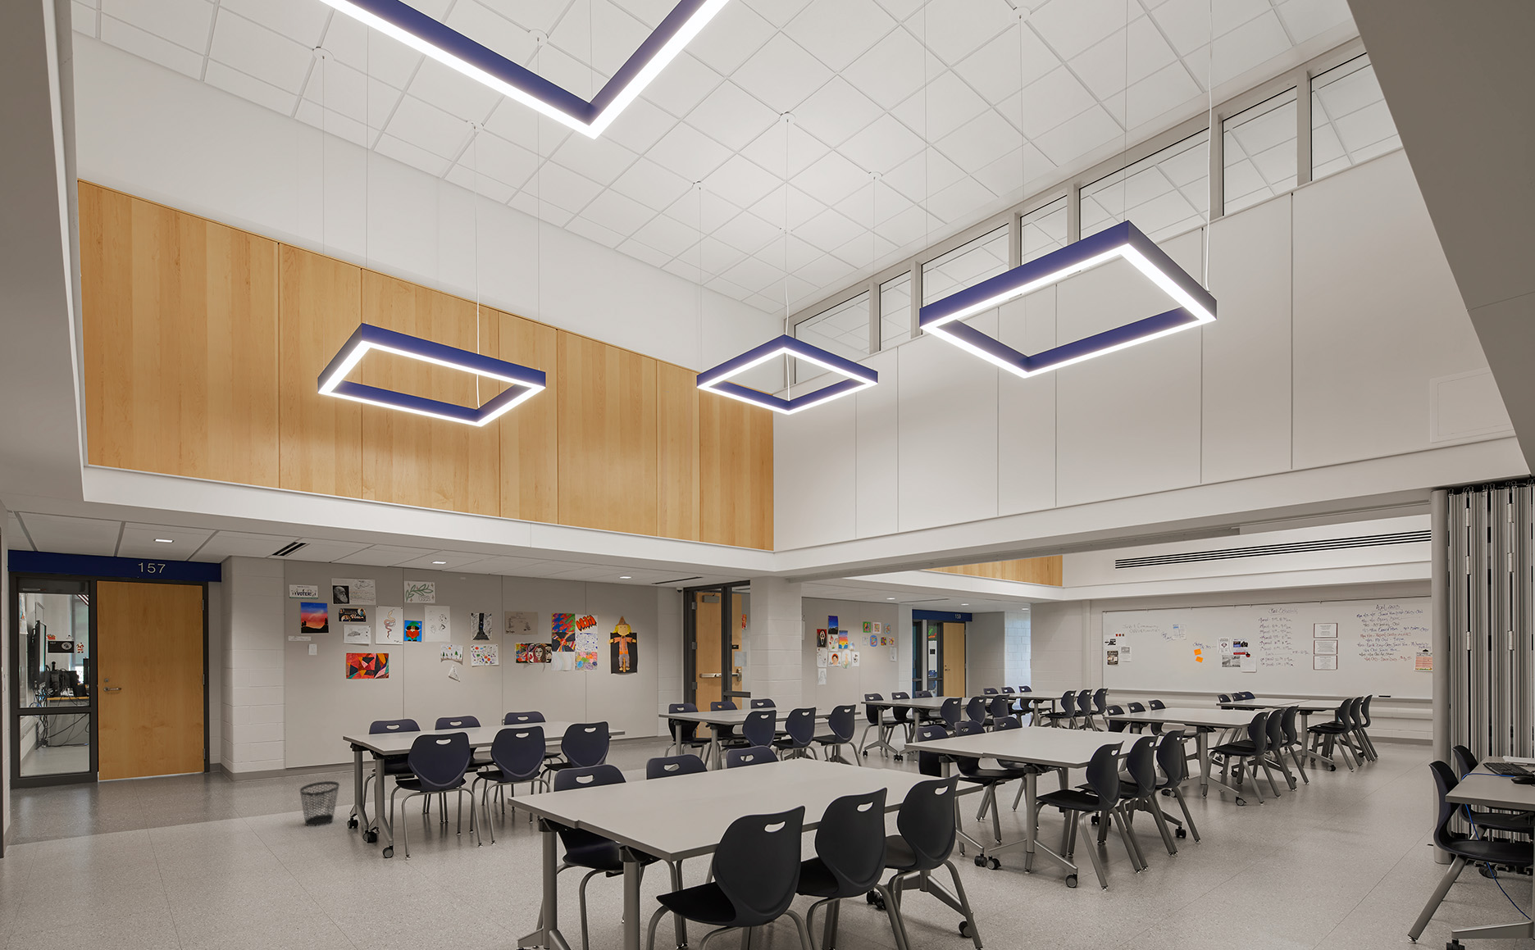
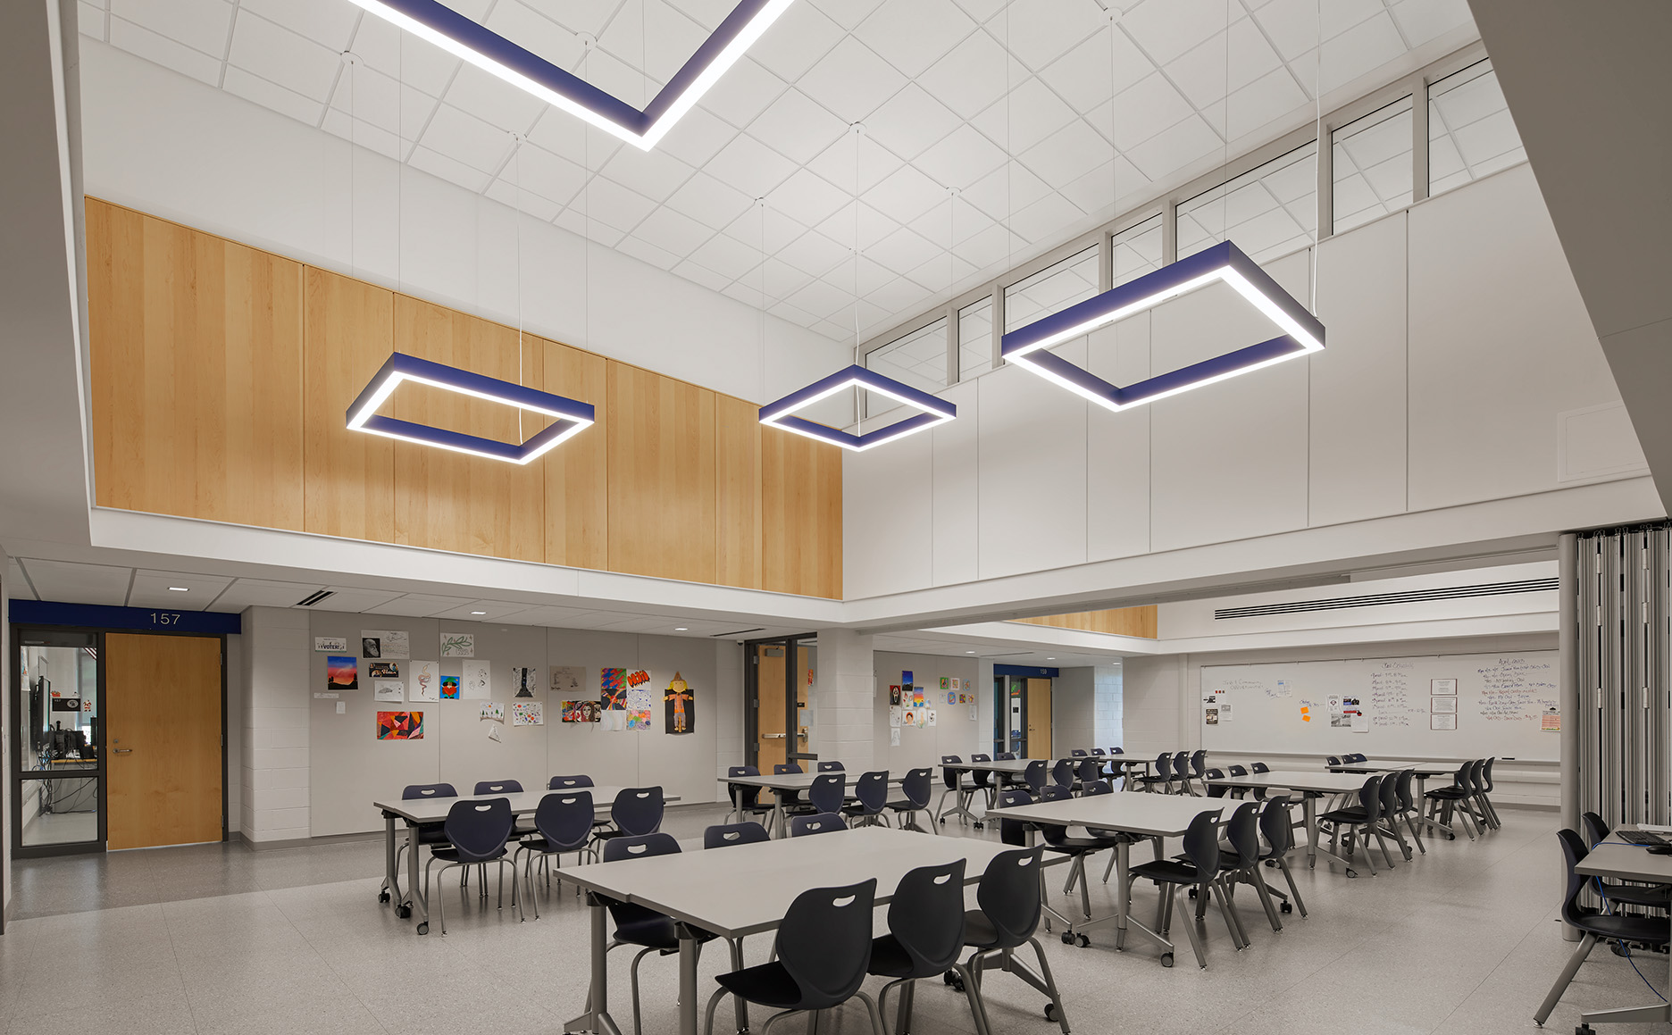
- wastebasket [299,780,340,827]
